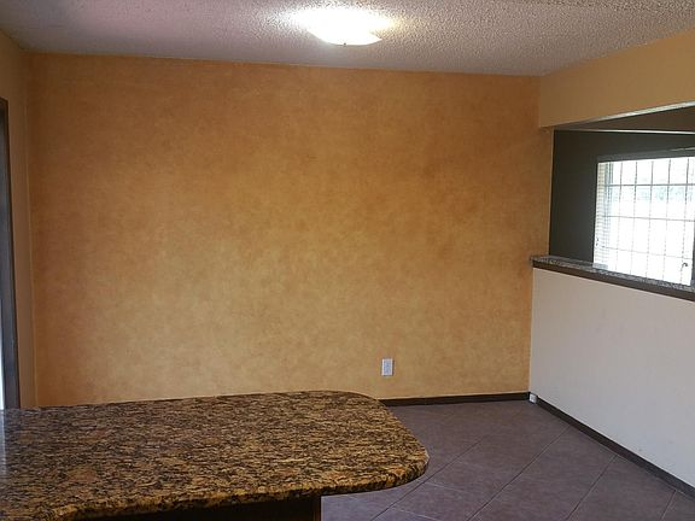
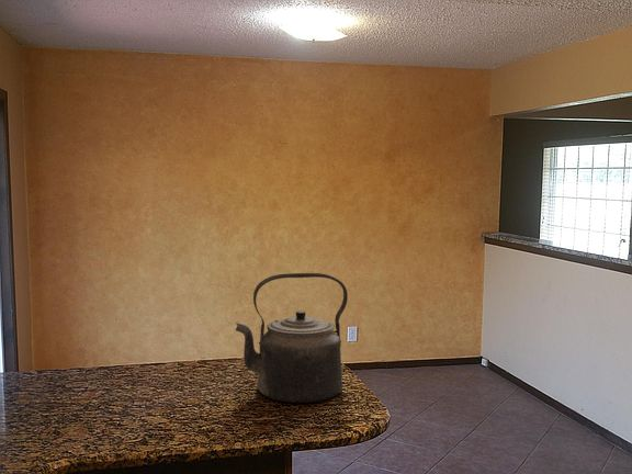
+ kettle [235,272,349,404]
